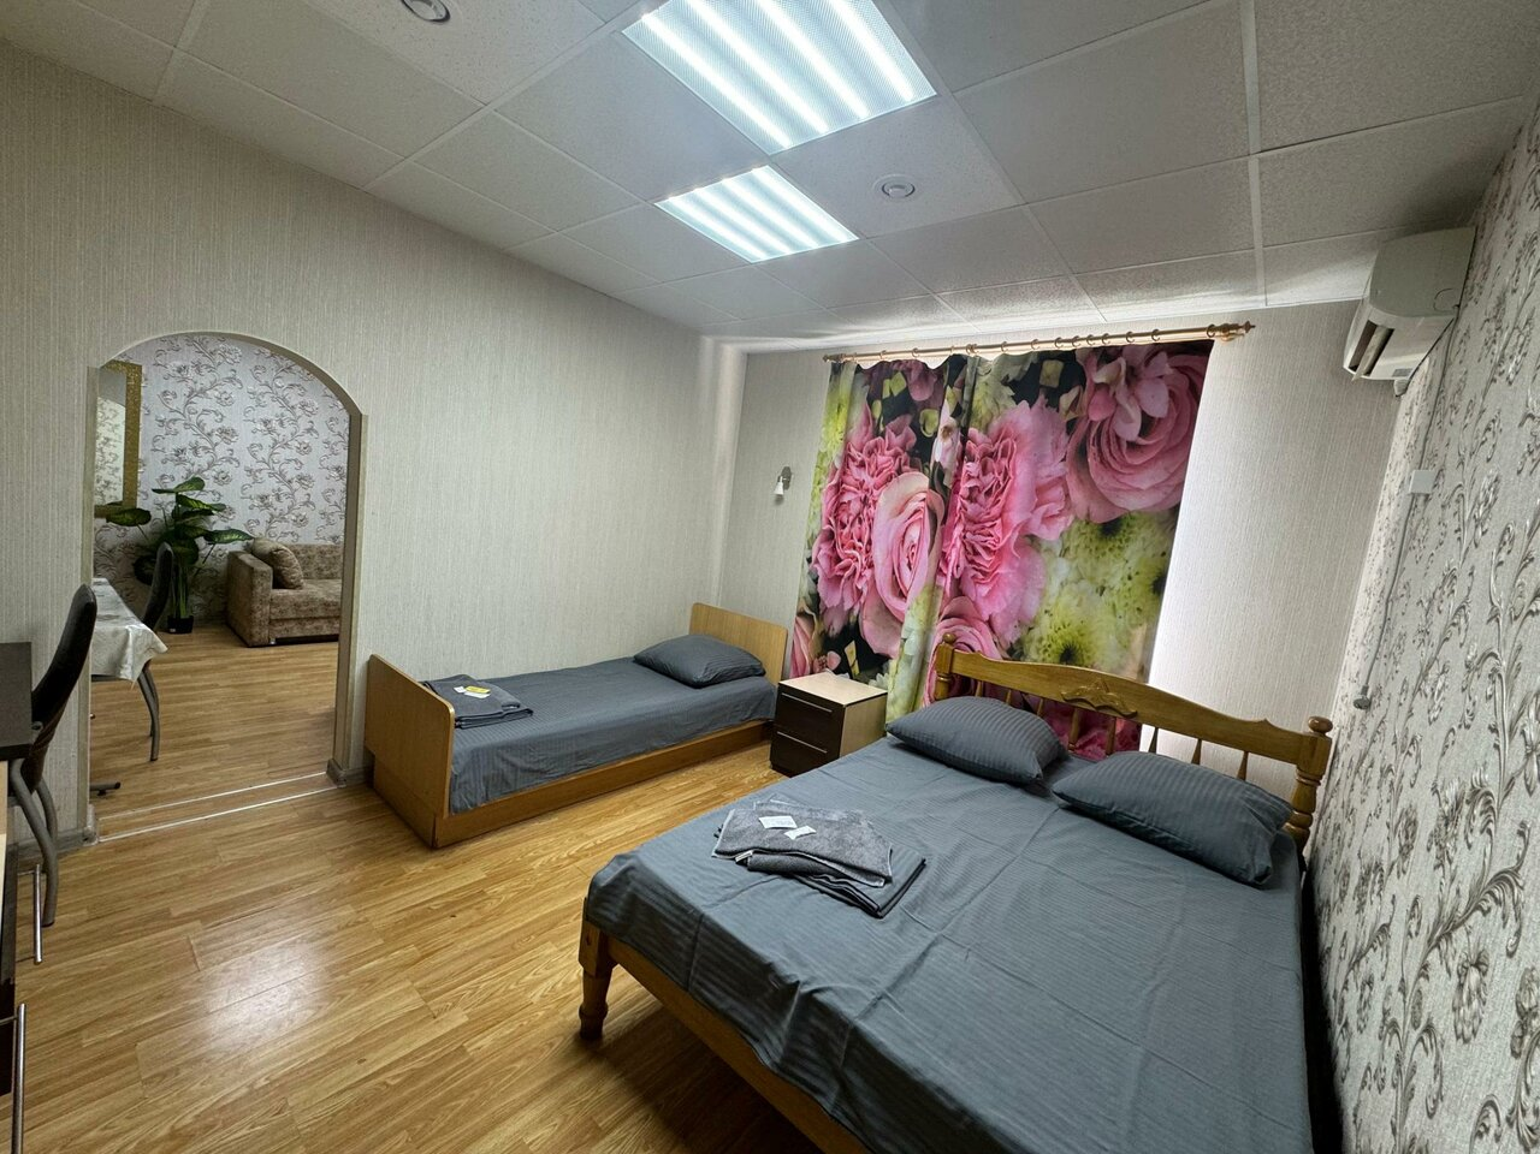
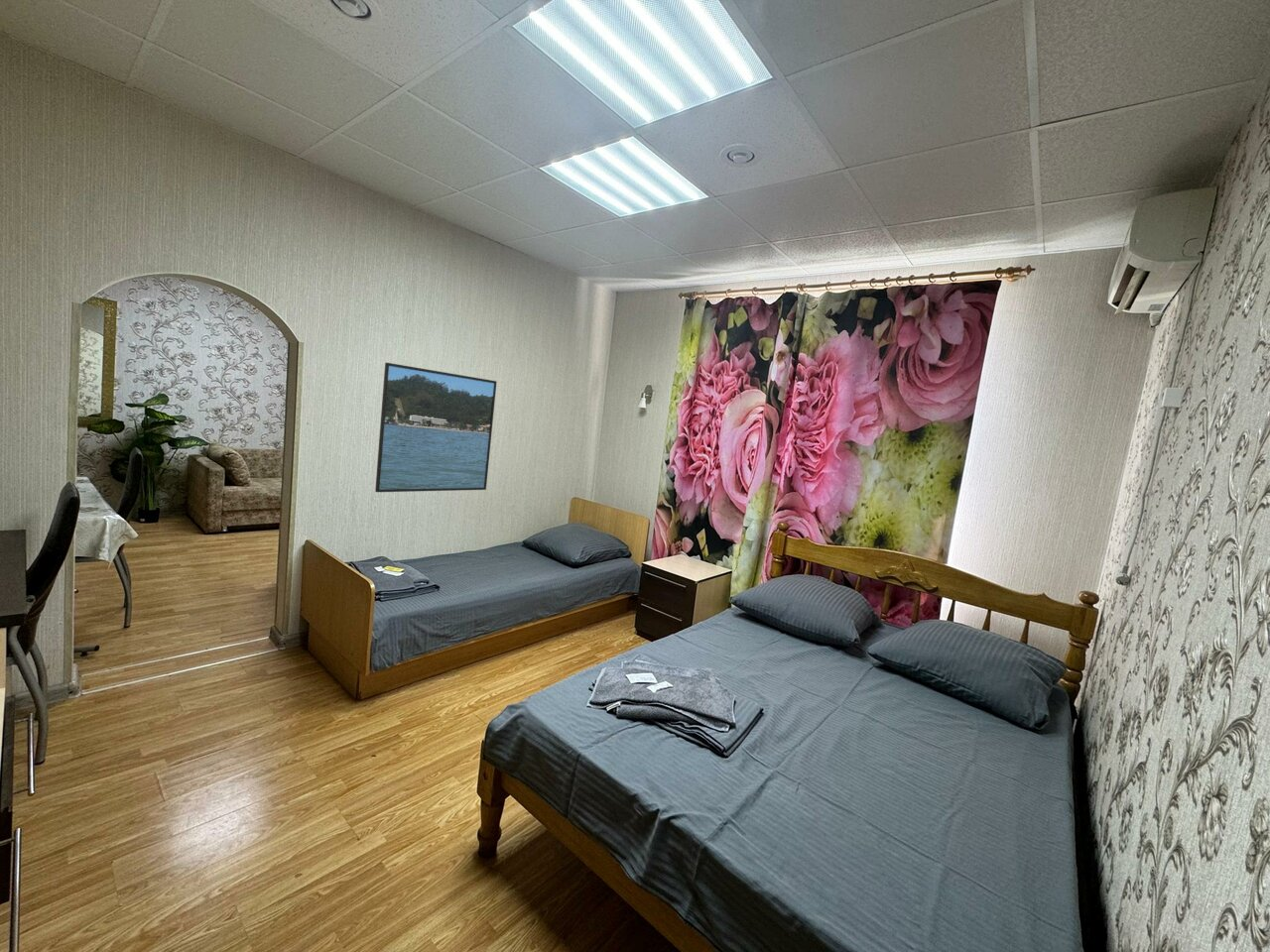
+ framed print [374,362,498,493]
